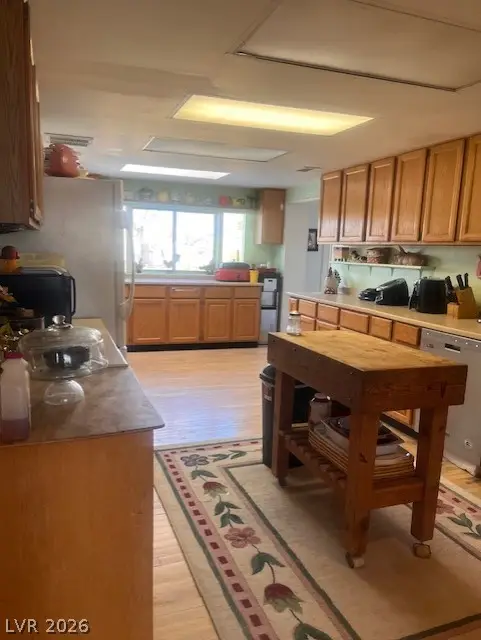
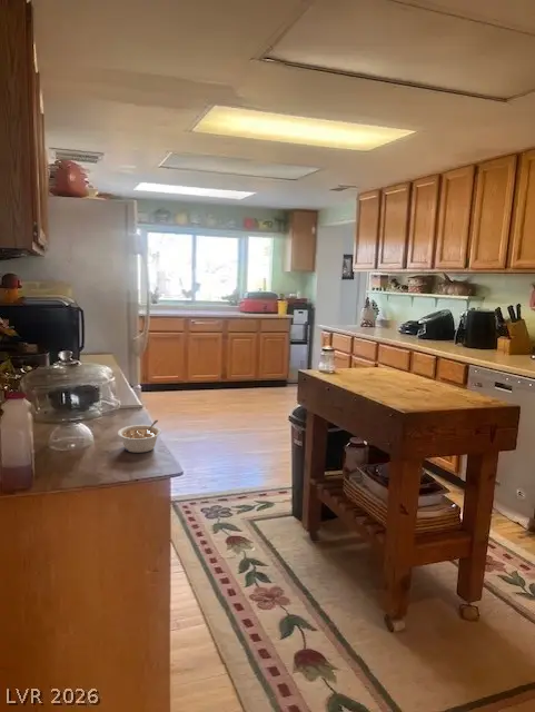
+ legume [117,419,162,454]
